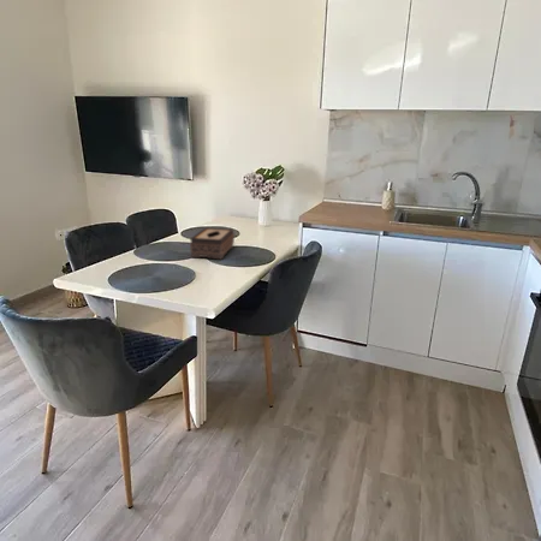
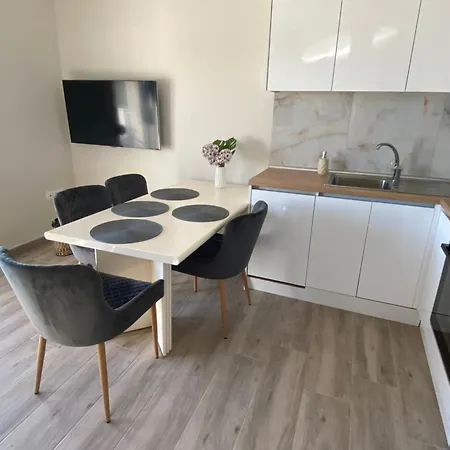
- tissue box [189,226,236,260]
